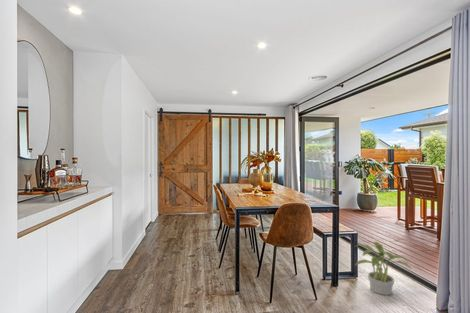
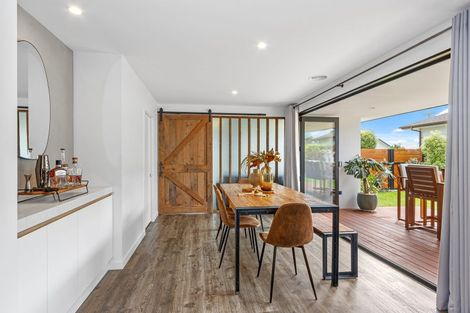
- potted plant [354,241,412,296]
